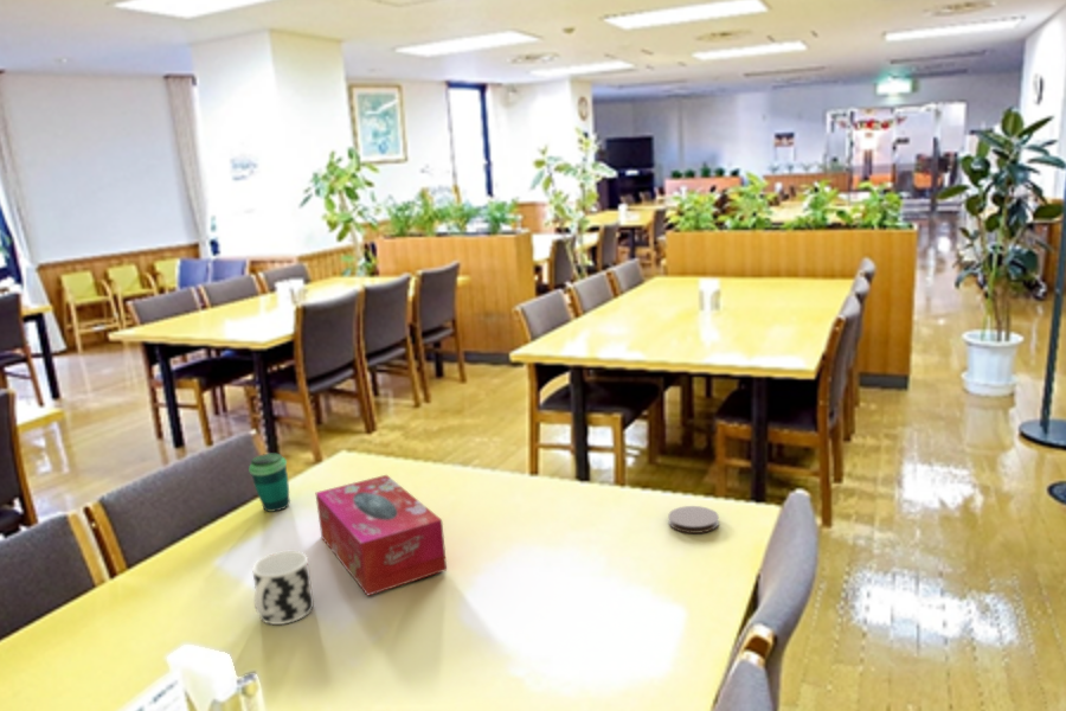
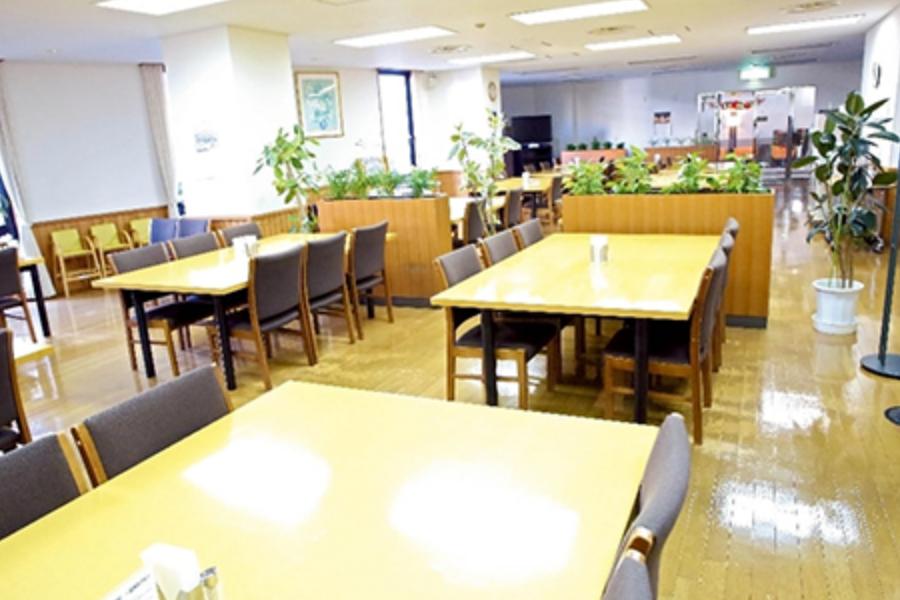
- cup [248,453,291,513]
- tissue box [315,474,448,597]
- coaster [667,505,720,534]
- cup [251,550,315,626]
